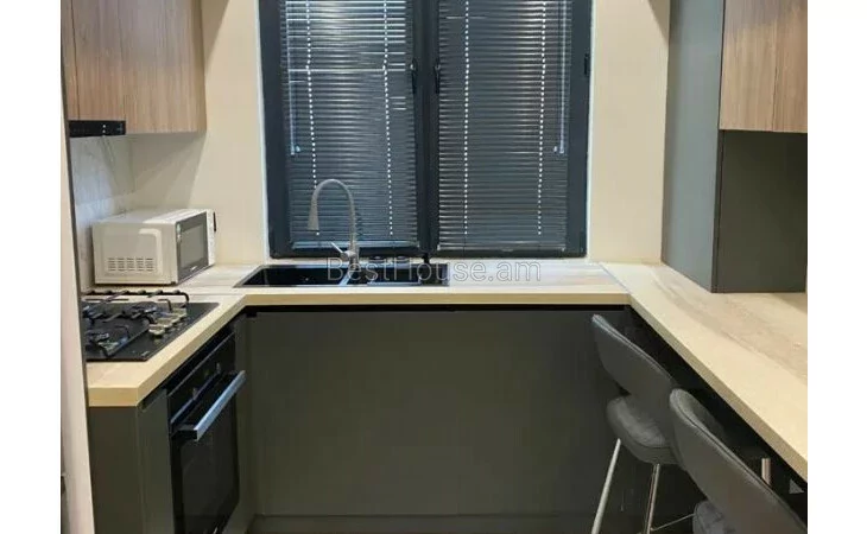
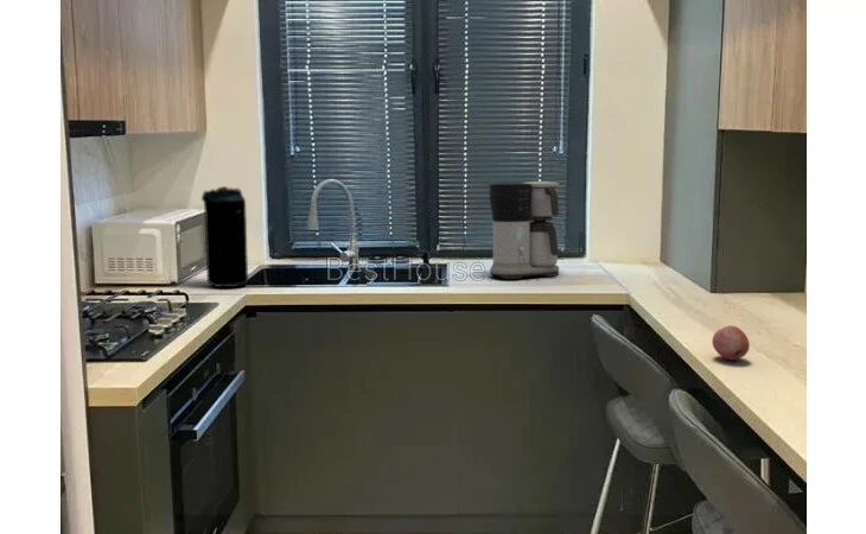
+ beverage can [200,185,249,288]
+ fruit [711,325,751,362]
+ coffee maker [489,180,560,280]
